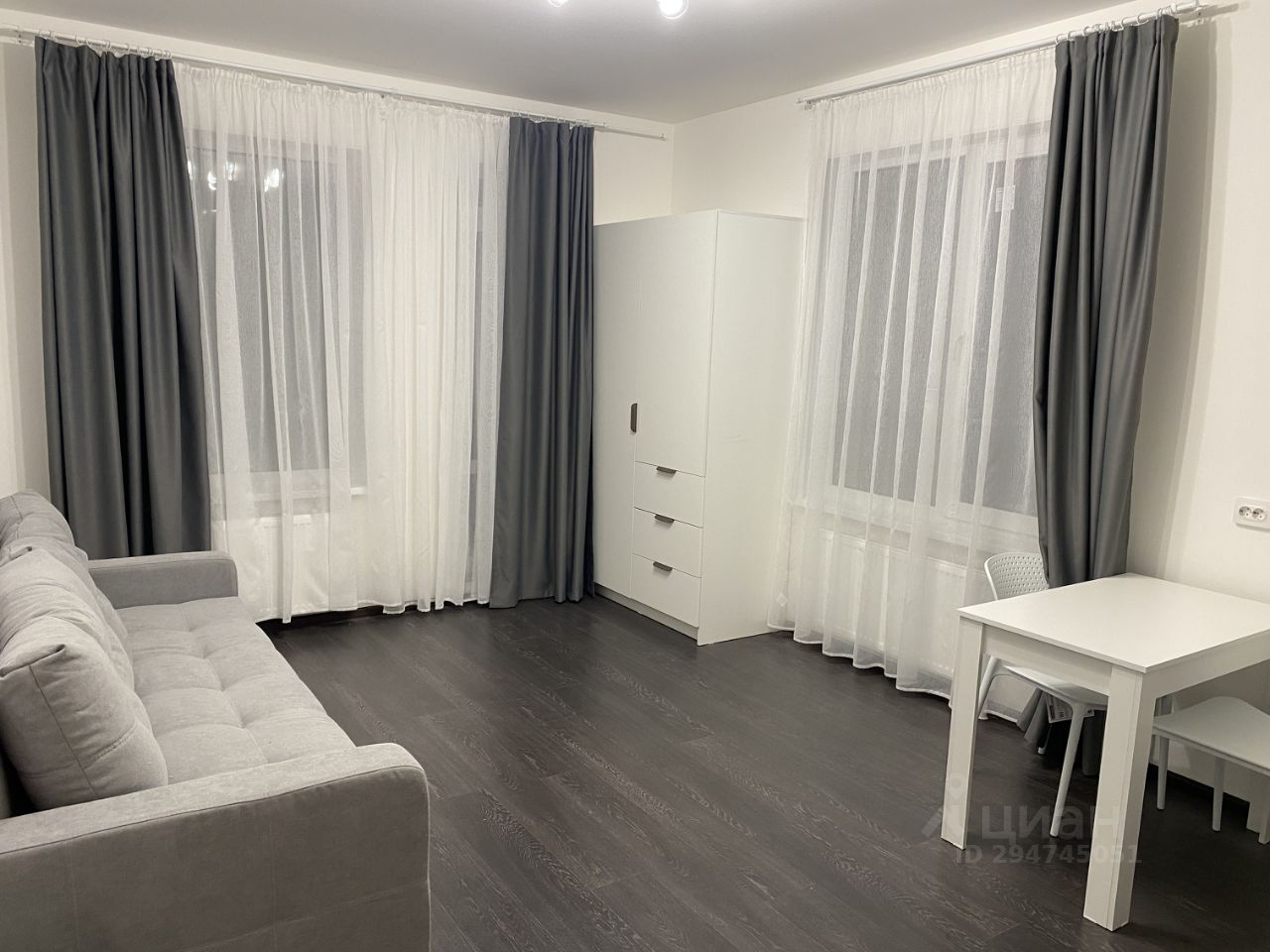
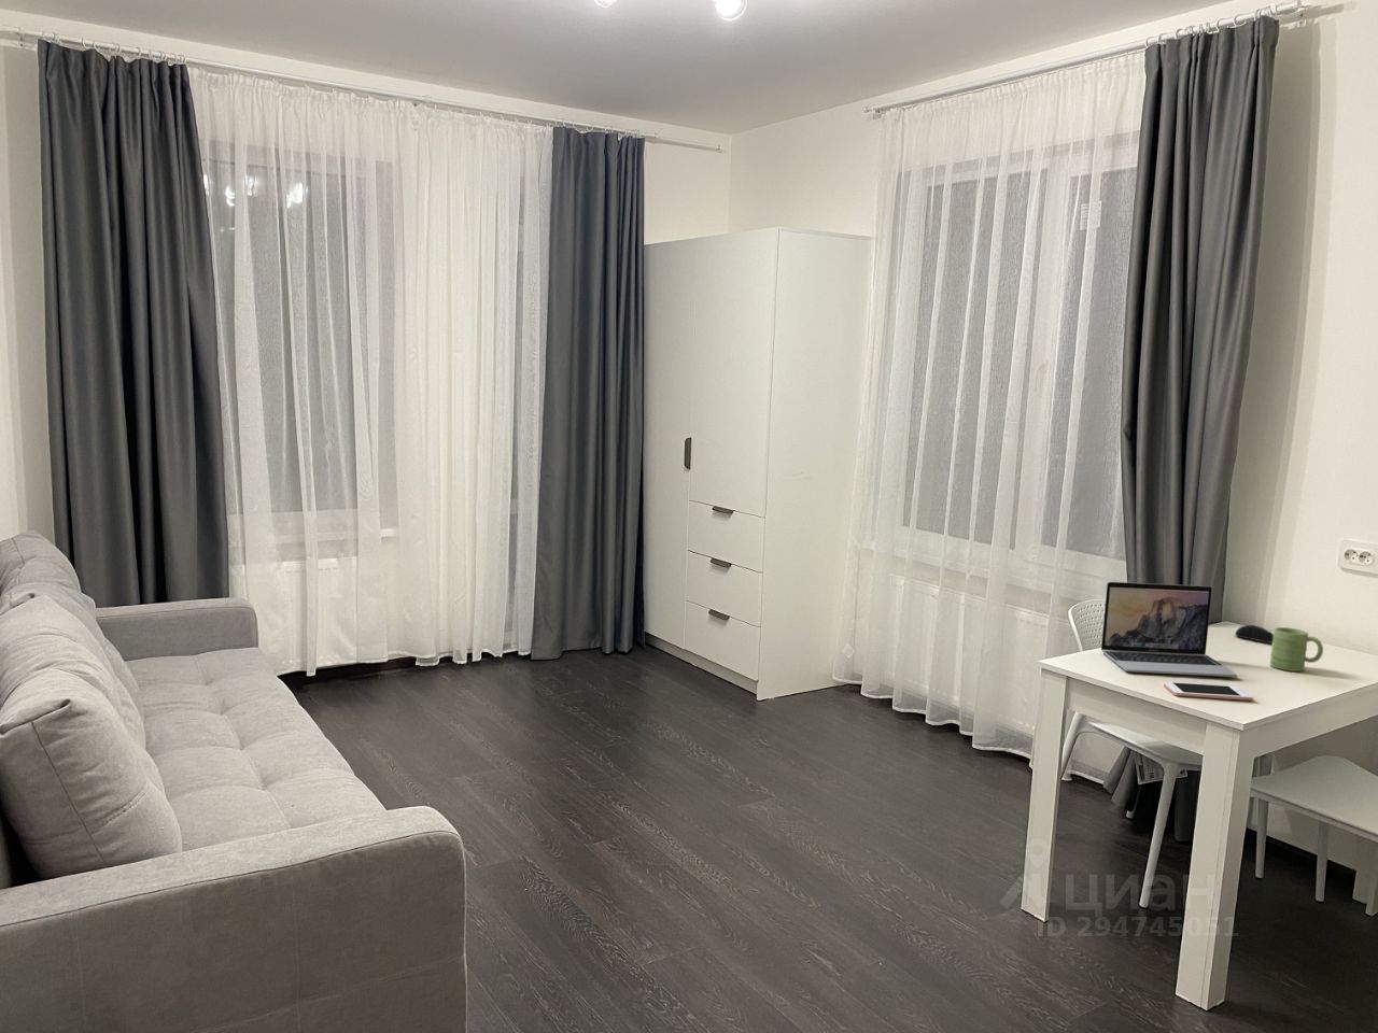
+ cell phone [1163,681,1254,702]
+ laptop [1100,581,1238,678]
+ mug [1269,626,1324,673]
+ computer mouse [1234,624,1274,643]
